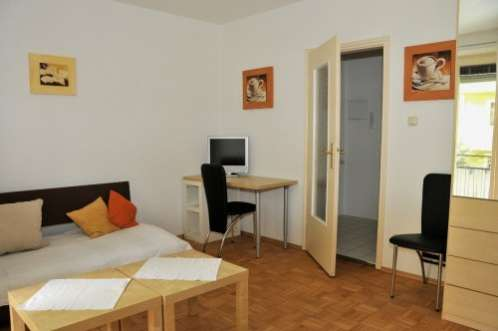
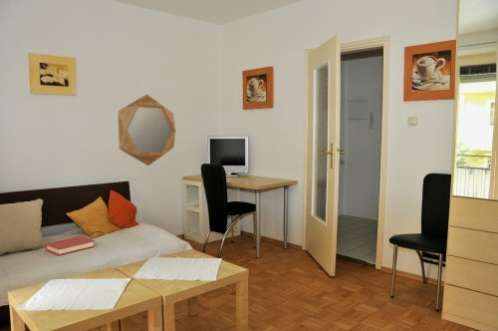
+ home mirror [117,93,177,167]
+ hardback book [45,235,95,256]
